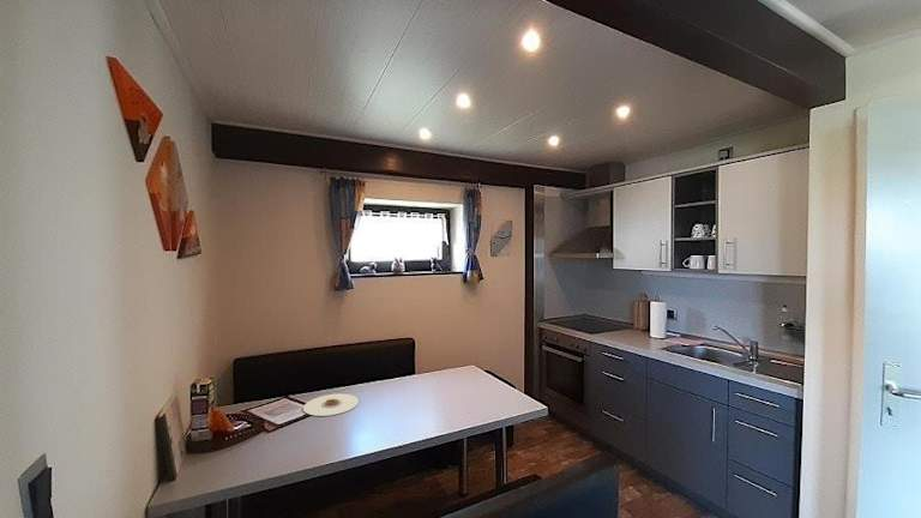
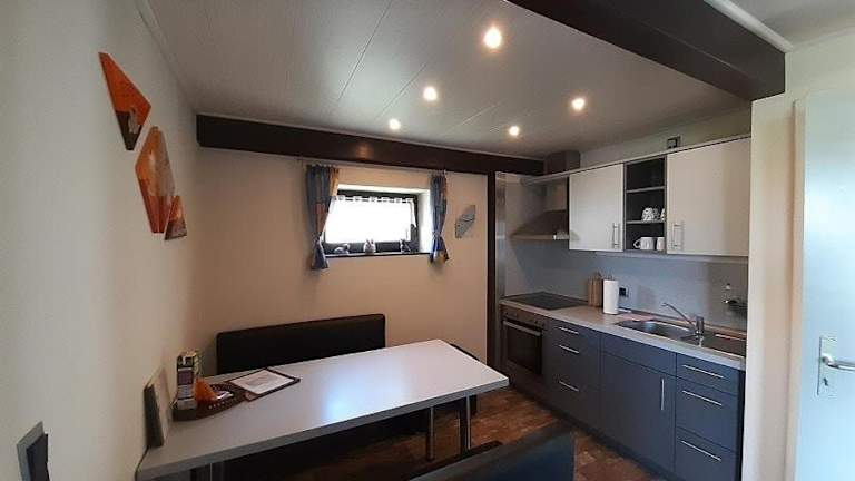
- plate [302,392,360,417]
